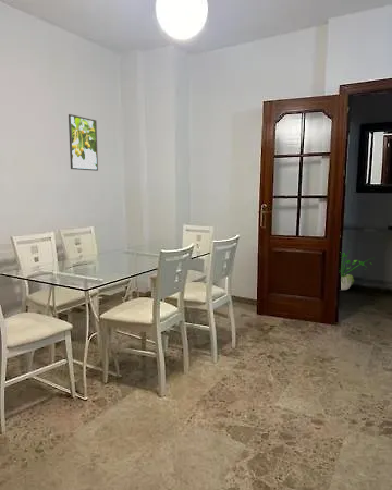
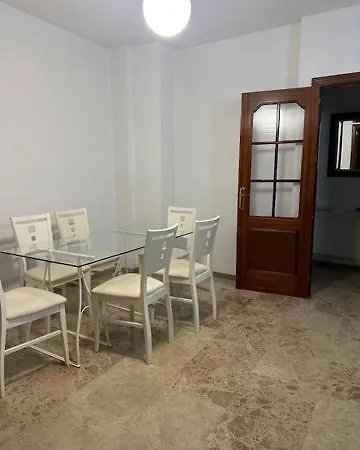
- potted plant [340,244,376,291]
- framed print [68,113,99,172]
